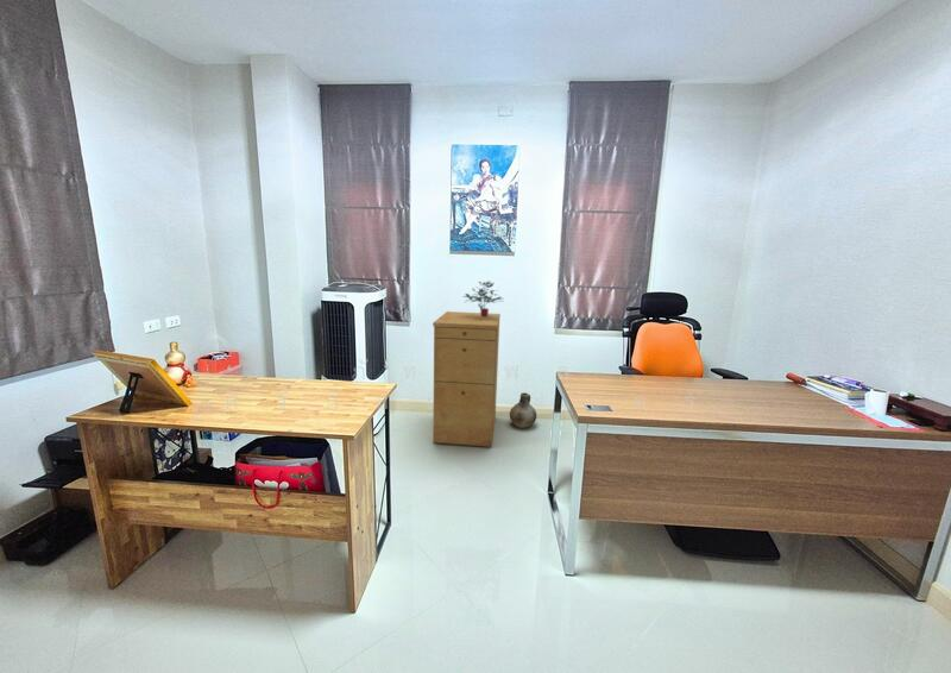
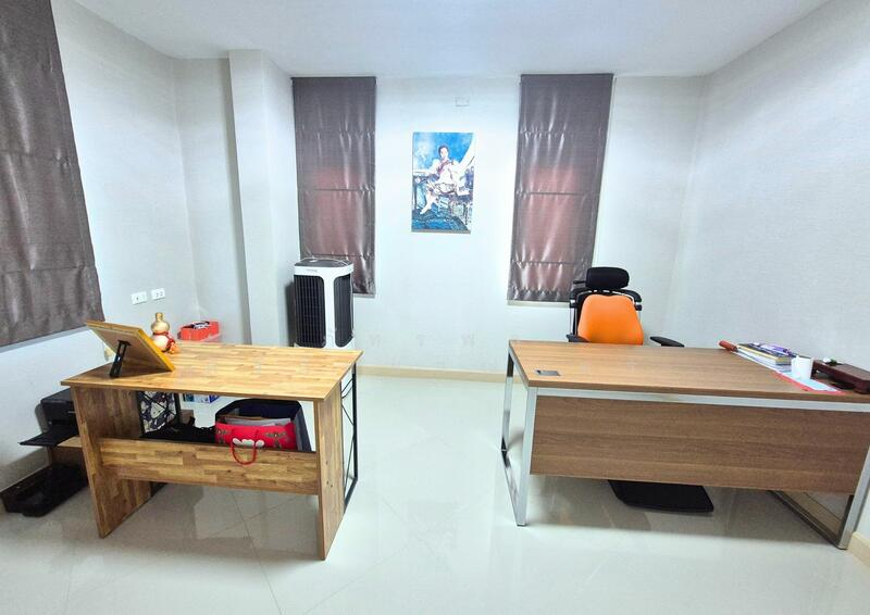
- ceramic jug [509,391,537,429]
- filing cabinet [432,310,502,448]
- potted plant [461,279,503,317]
